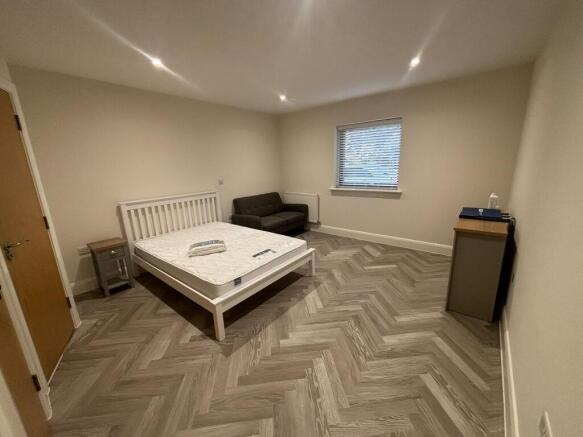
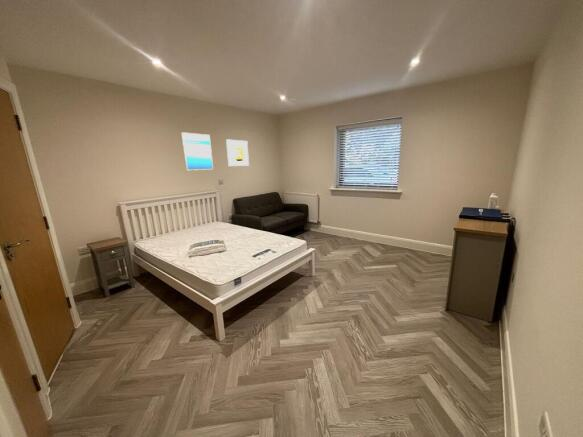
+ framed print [225,138,250,167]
+ wall art [180,131,214,171]
